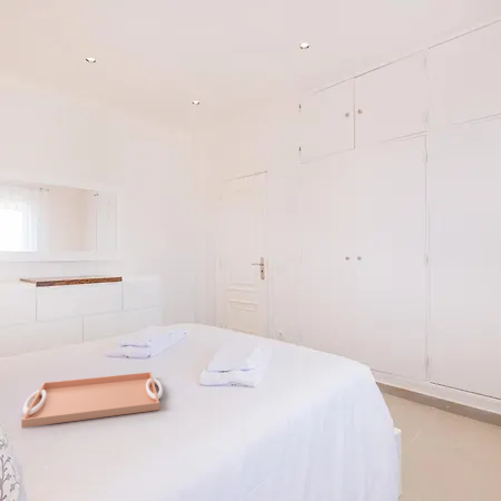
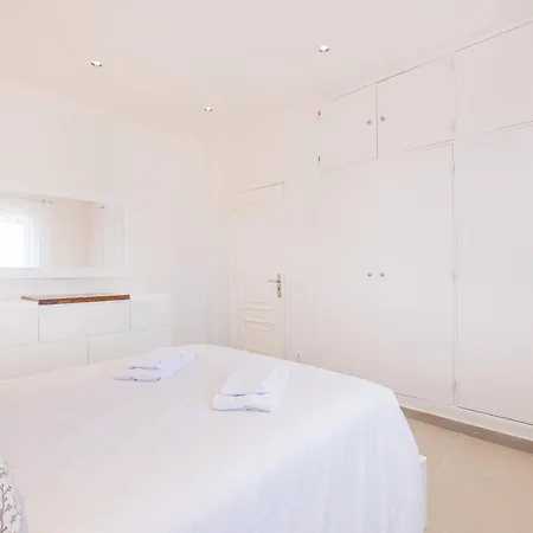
- serving tray [20,371,164,429]
